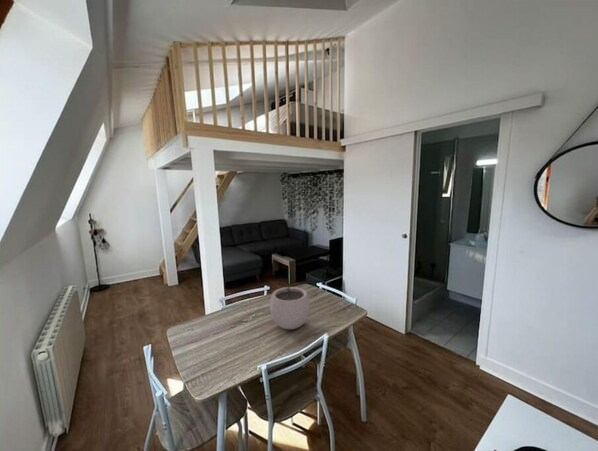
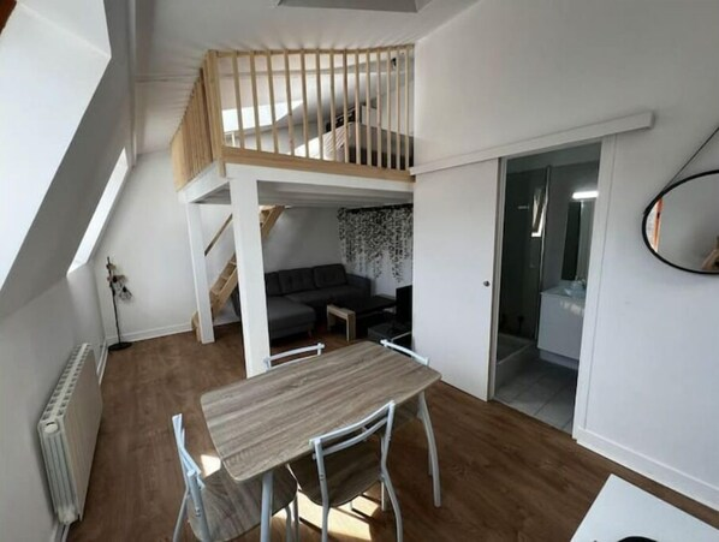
- plant pot [269,278,311,330]
